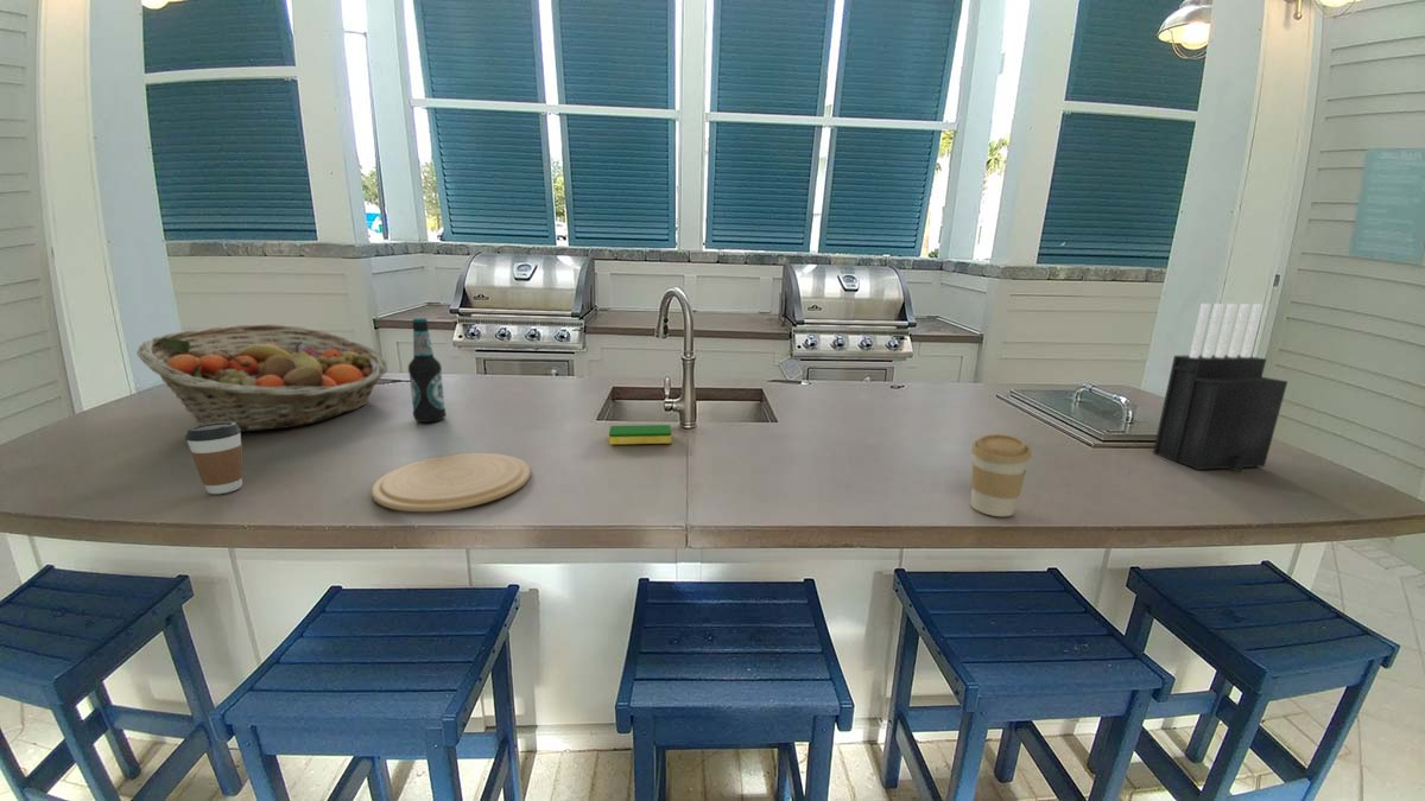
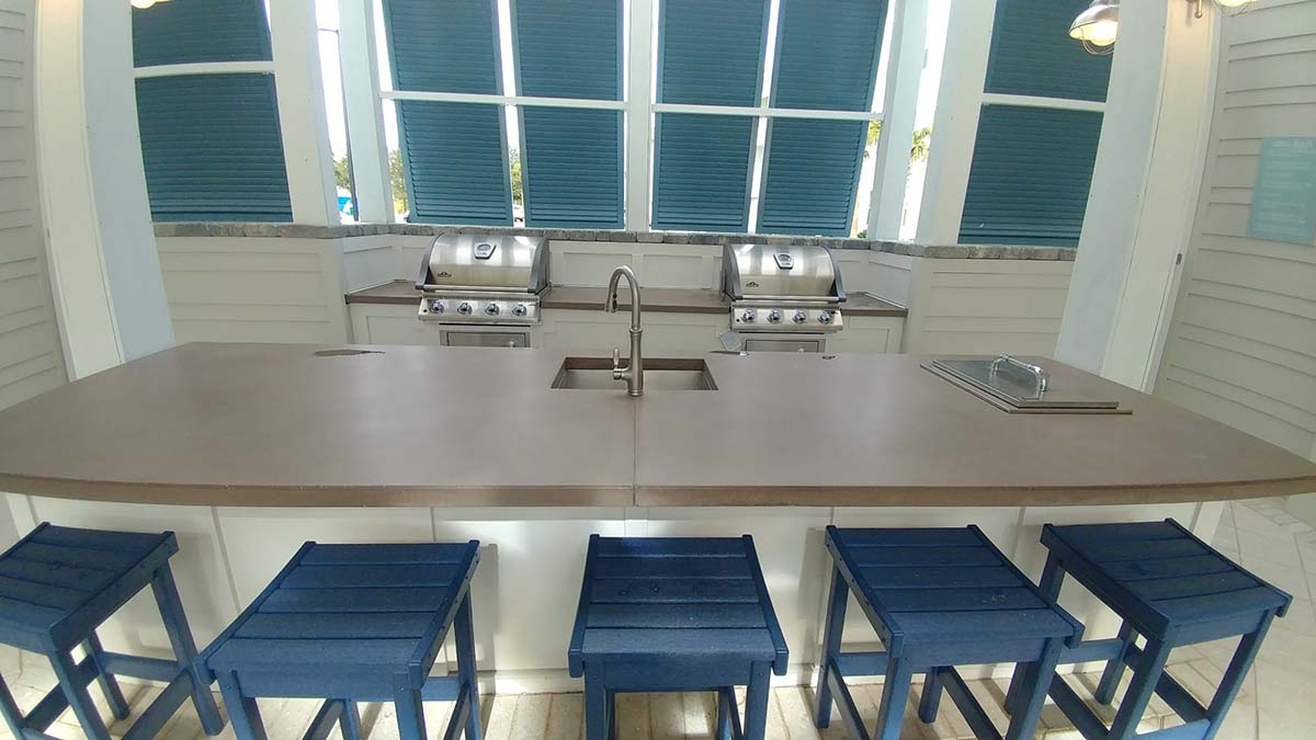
- coffee cup [970,433,1032,517]
- fruit basket [135,323,388,433]
- dish sponge [608,424,672,445]
- bottle [407,317,446,424]
- knife block [1152,303,1288,473]
- coffee cup [184,422,243,495]
- plate [370,452,532,513]
